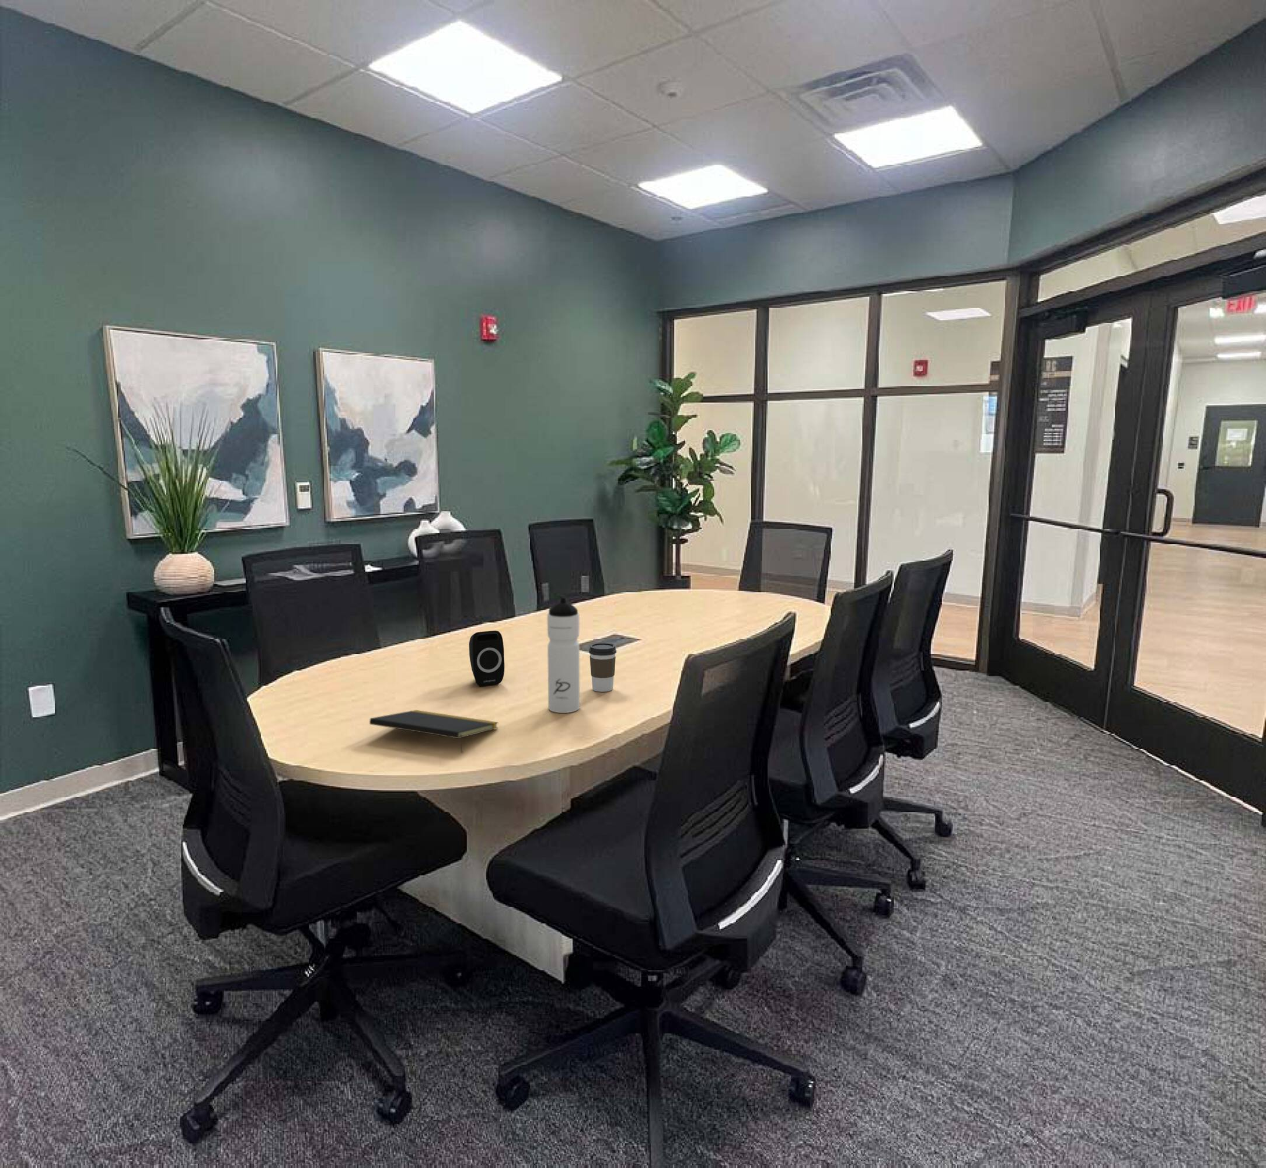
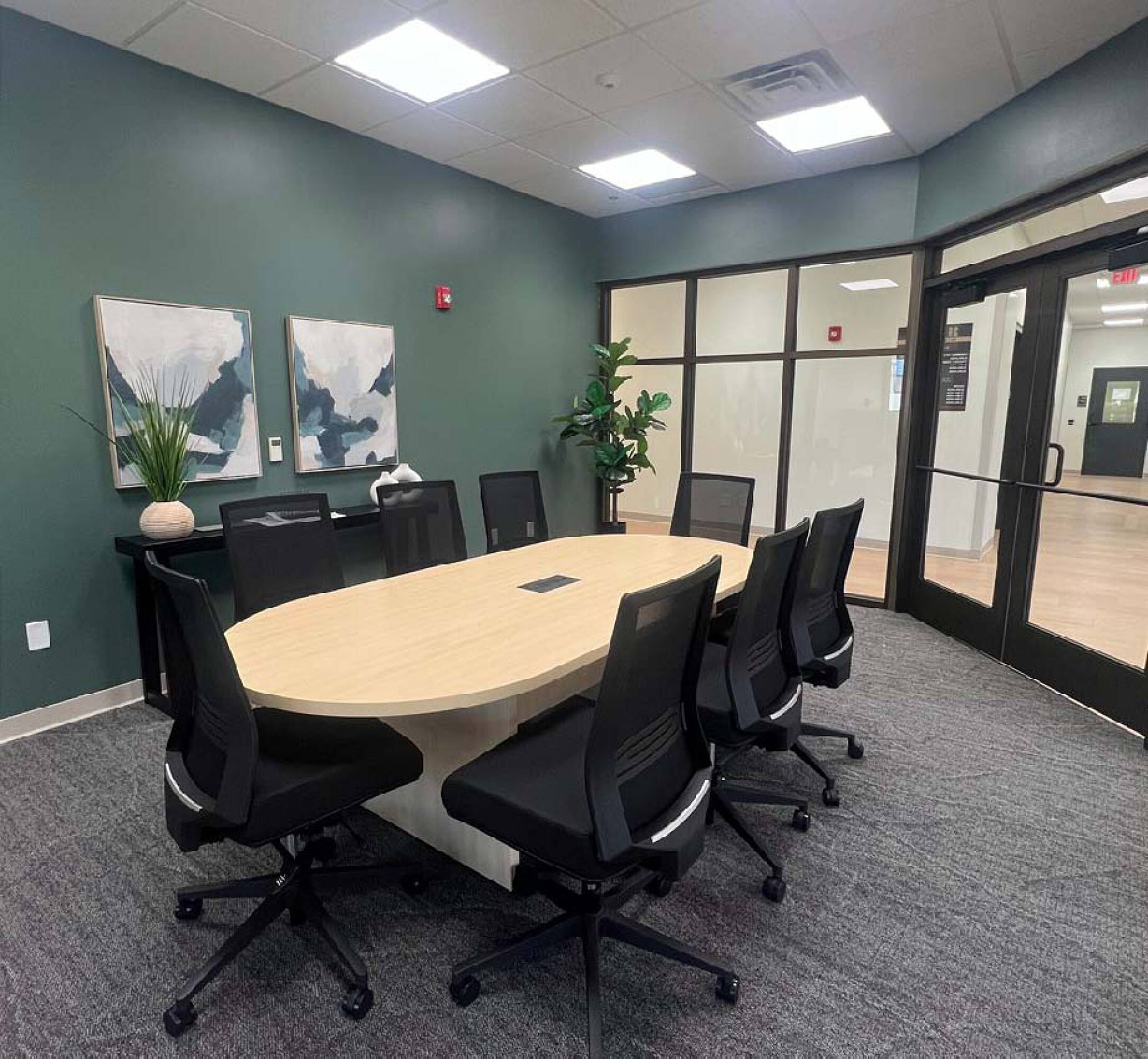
- coffee cup [589,642,616,693]
- water bottle [547,598,580,714]
- speaker [469,630,505,687]
- notepad [369,709,500,754]
